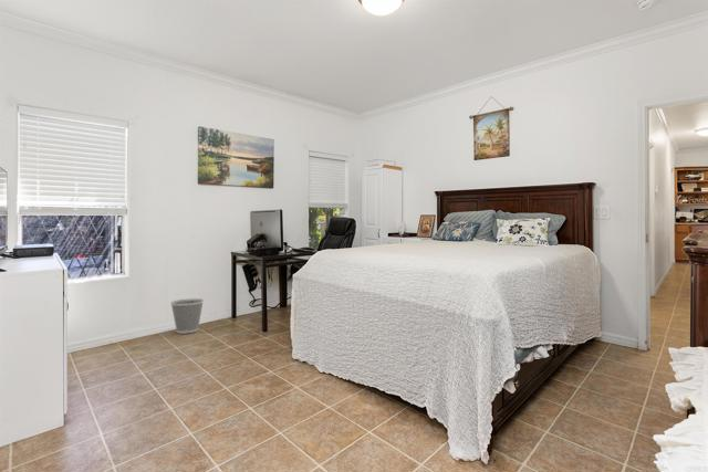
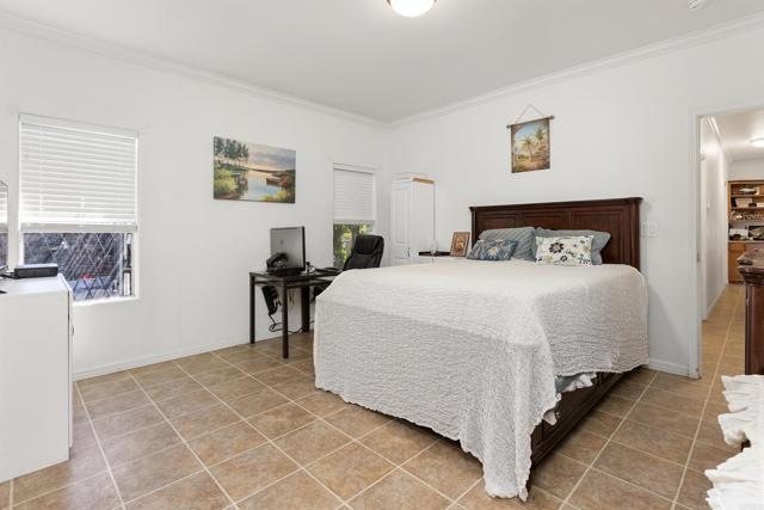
- wastebasket [169,297,205,335]
